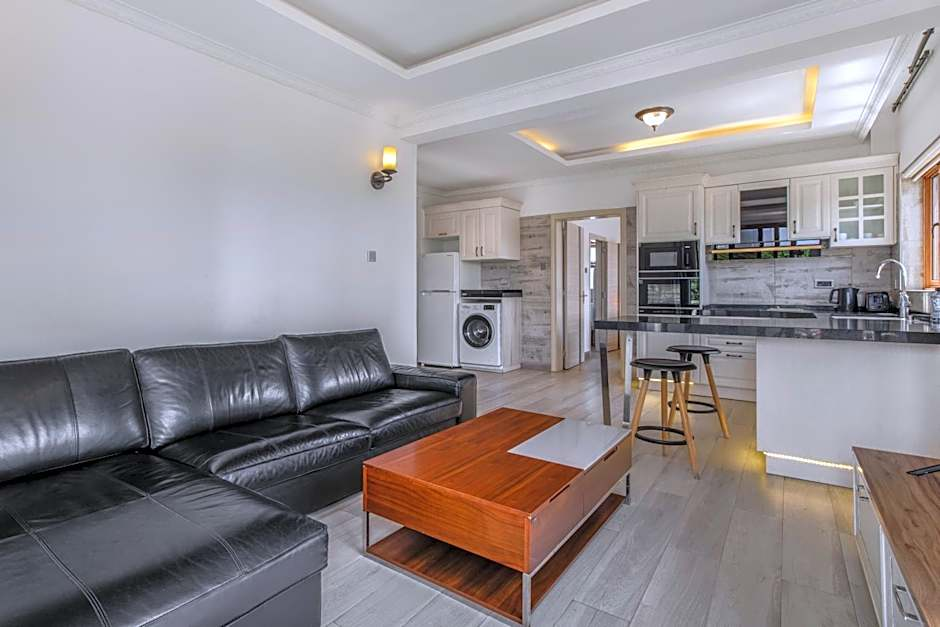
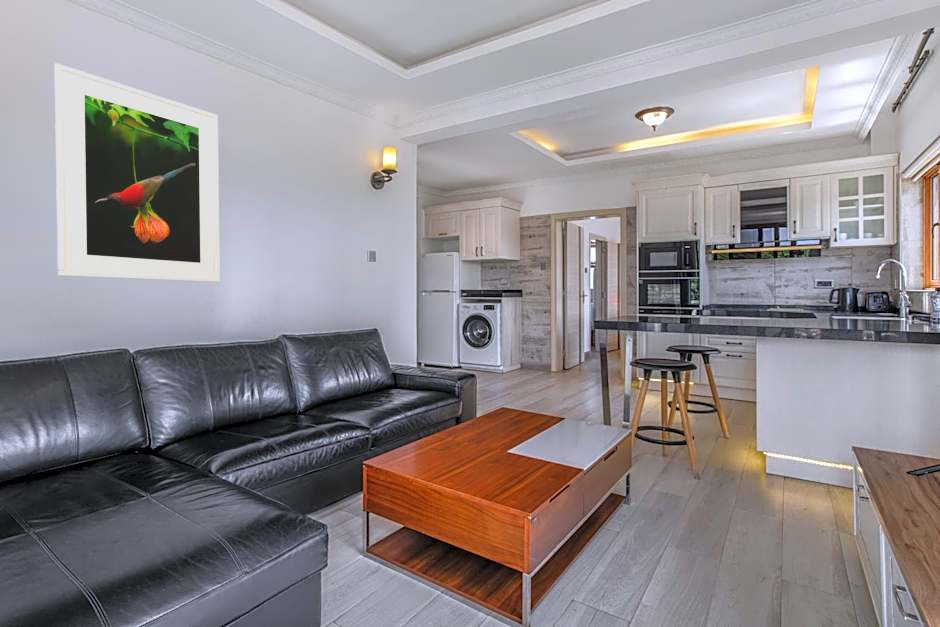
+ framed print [54,62,221,283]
